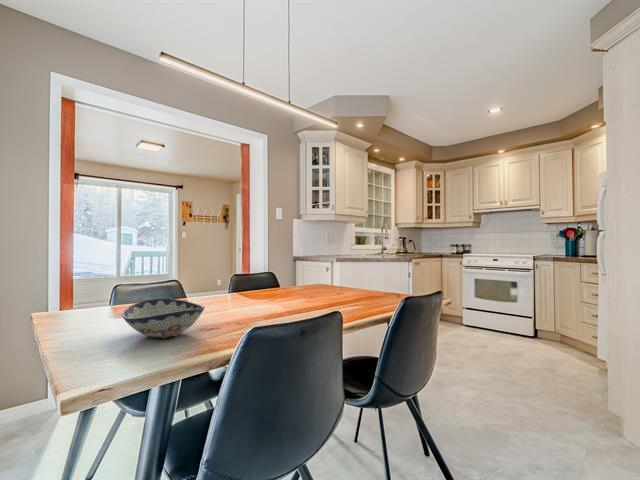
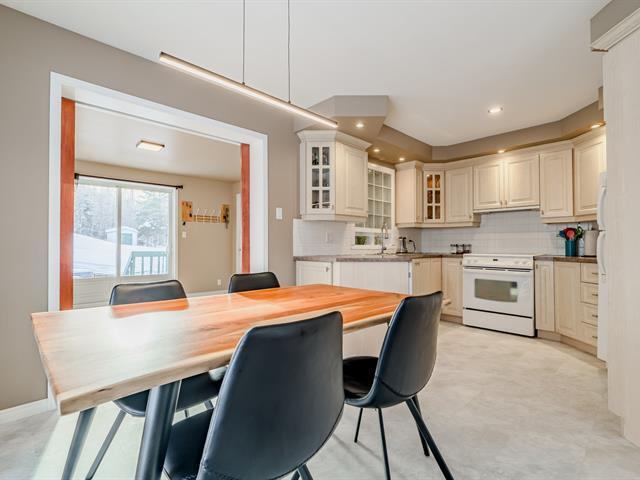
- decorative bowl [121,298,206,339]
